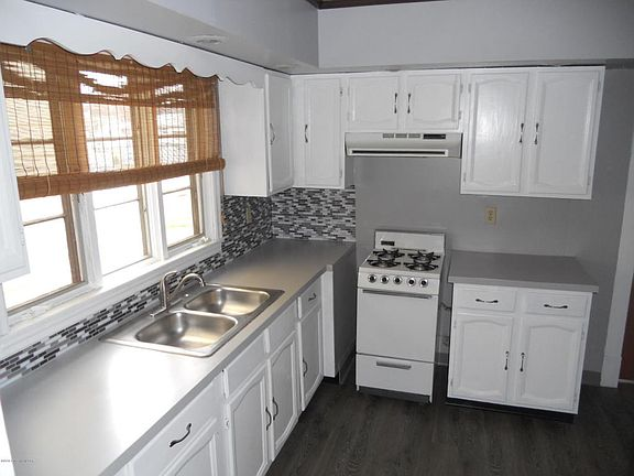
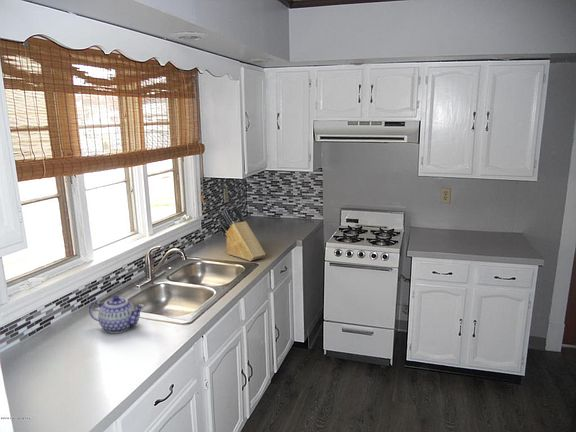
+ teapot [88,295,145,334]
+ knife block [218,206,267,262]
